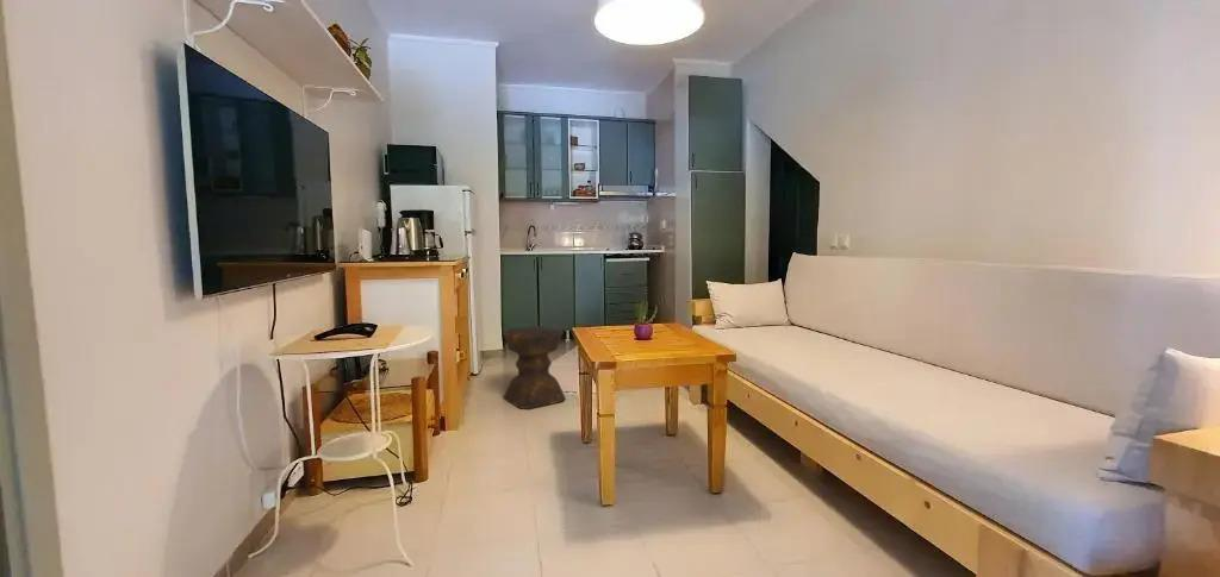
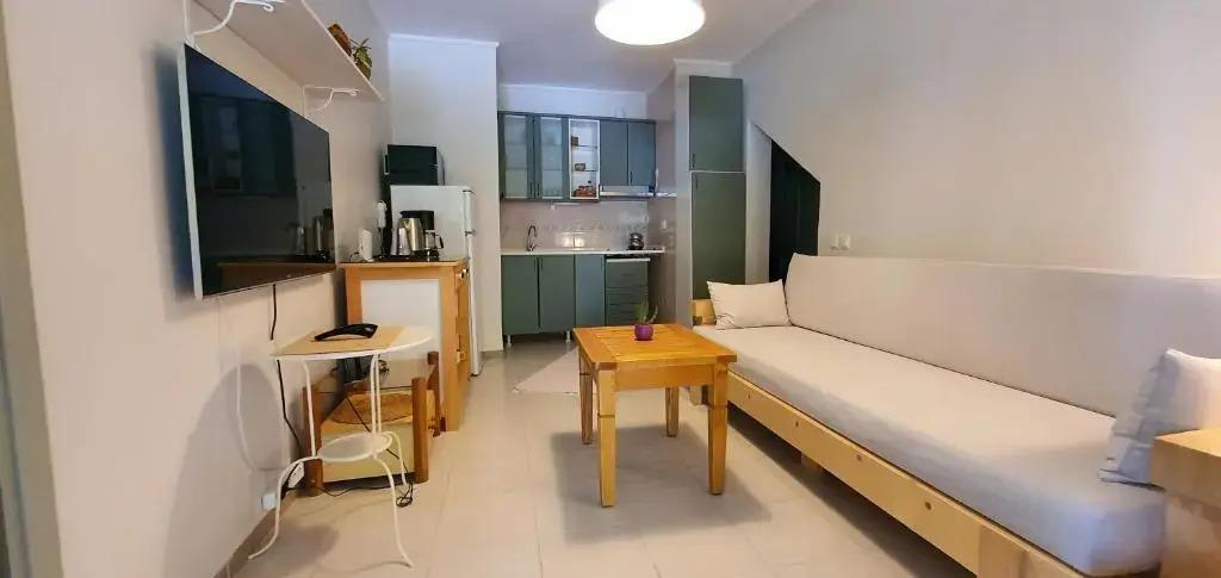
- stool [502,325,567,410]
